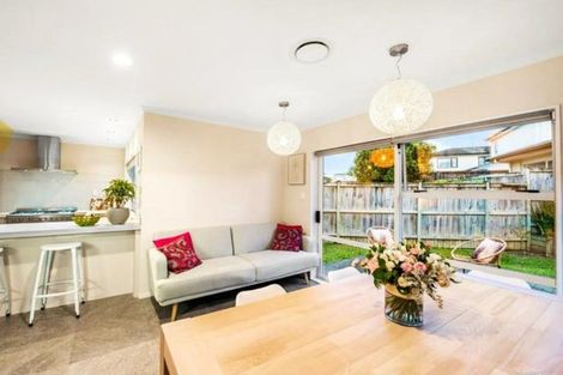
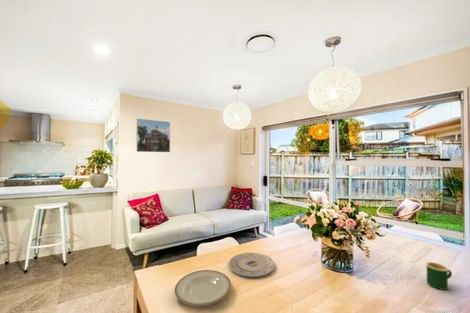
+ plate [228,252,276,278]
+ plate [174,269,232,307]
+ mug [425,261,453,291]
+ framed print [136,118,171,153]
